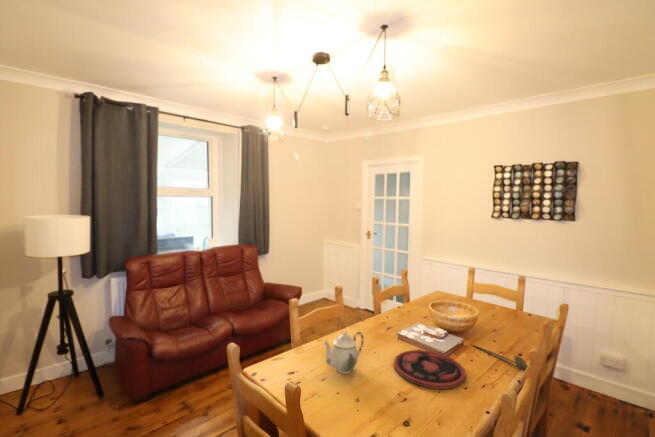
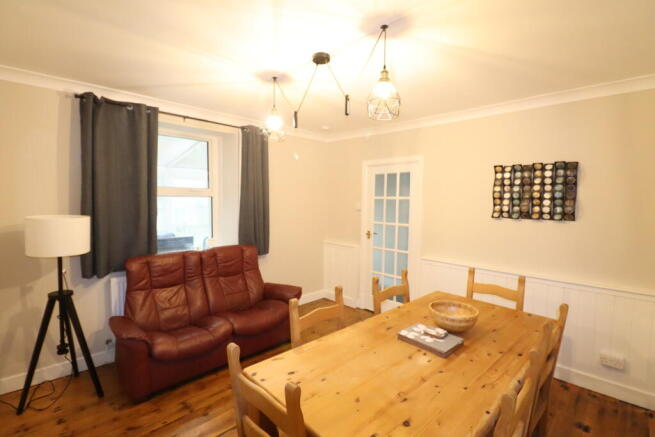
- spoon [471,343,529,372]
- teapot [322,329,365,375]
- plate [393,349,467,390]
